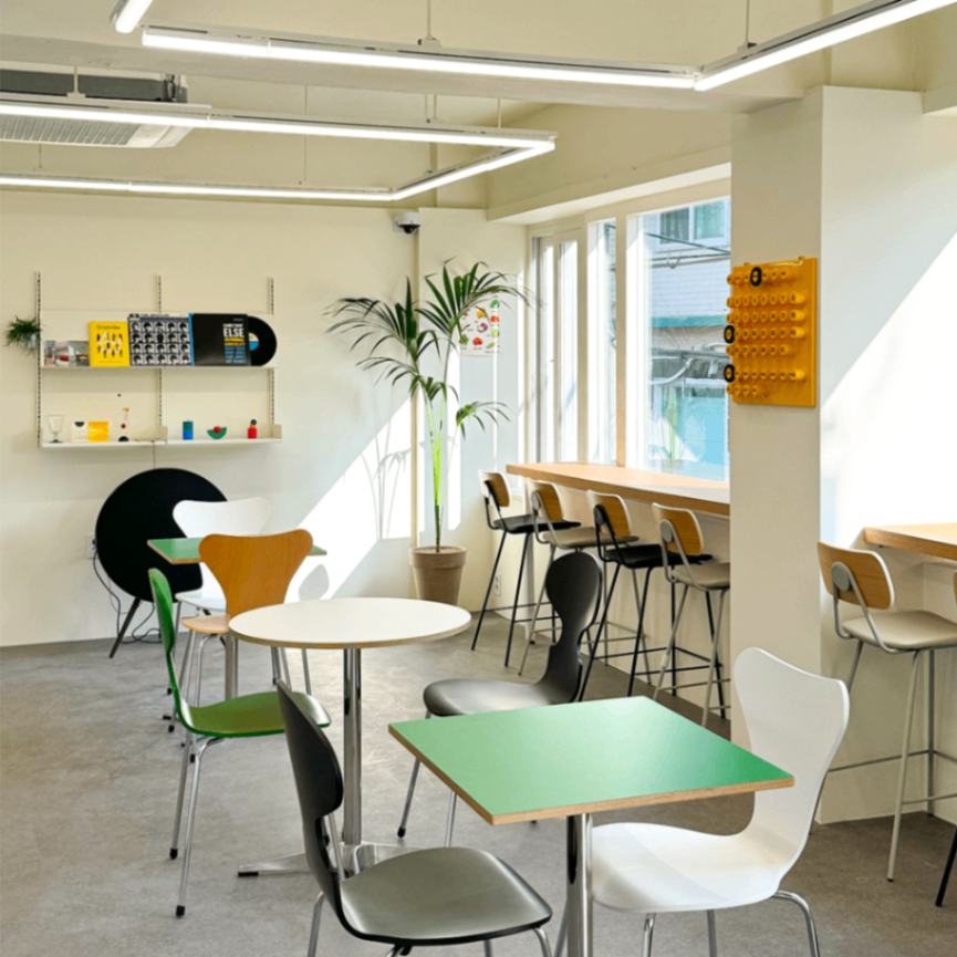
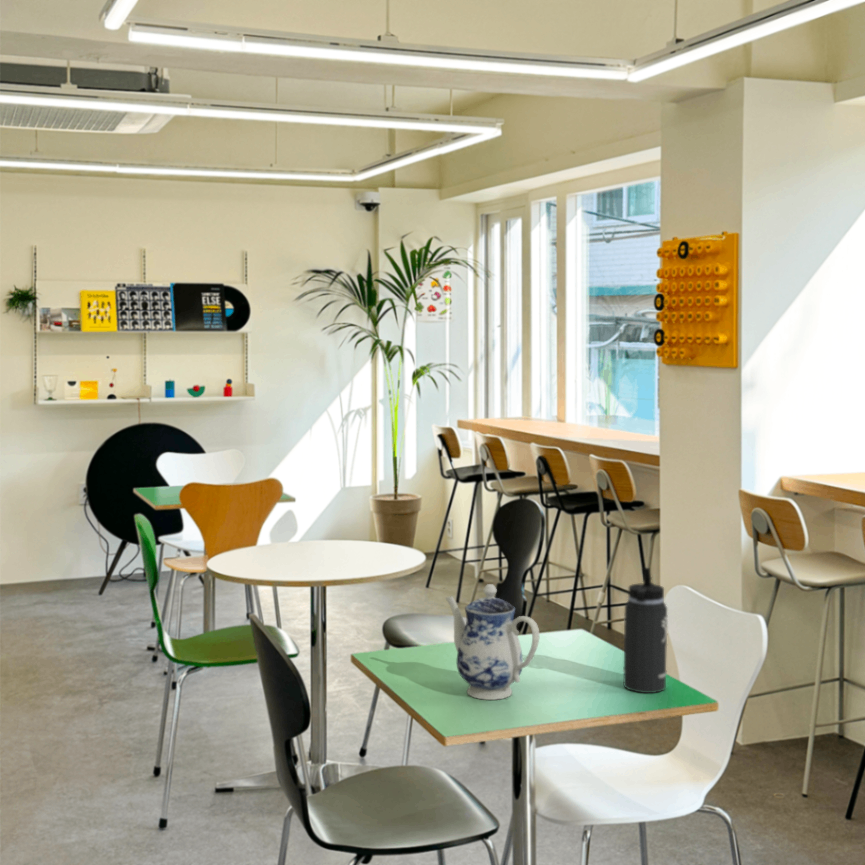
+ teapot [444,583,540,701]
+ thermos bottle [622,566,669,694]
